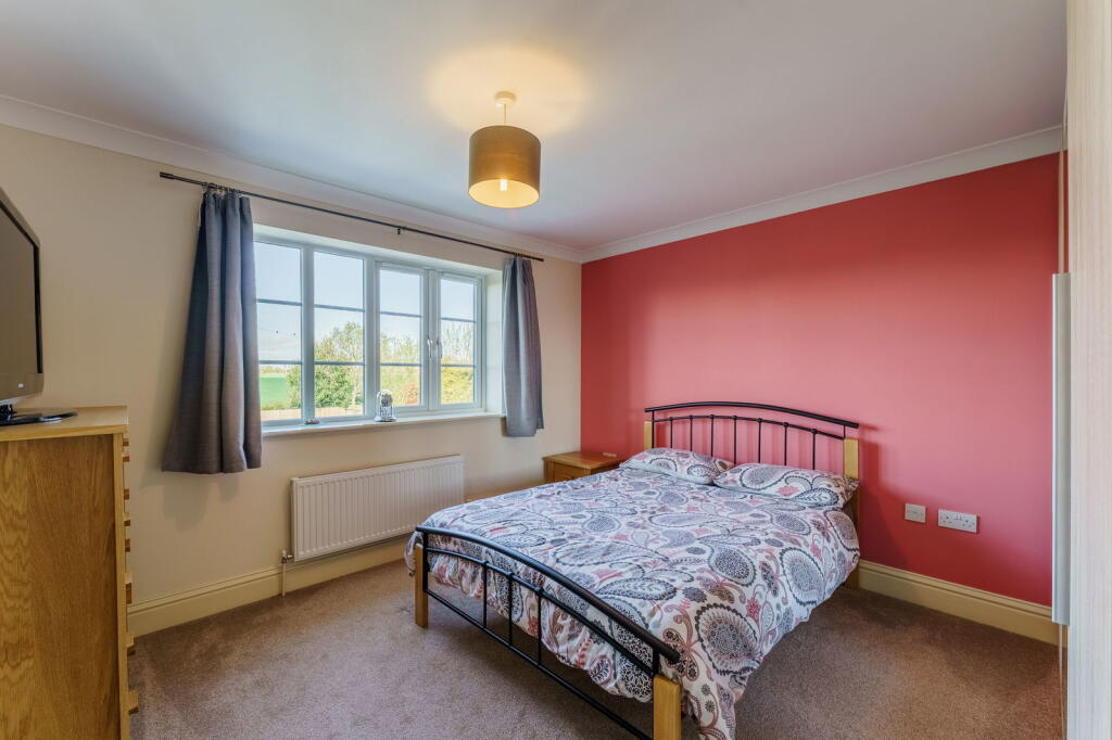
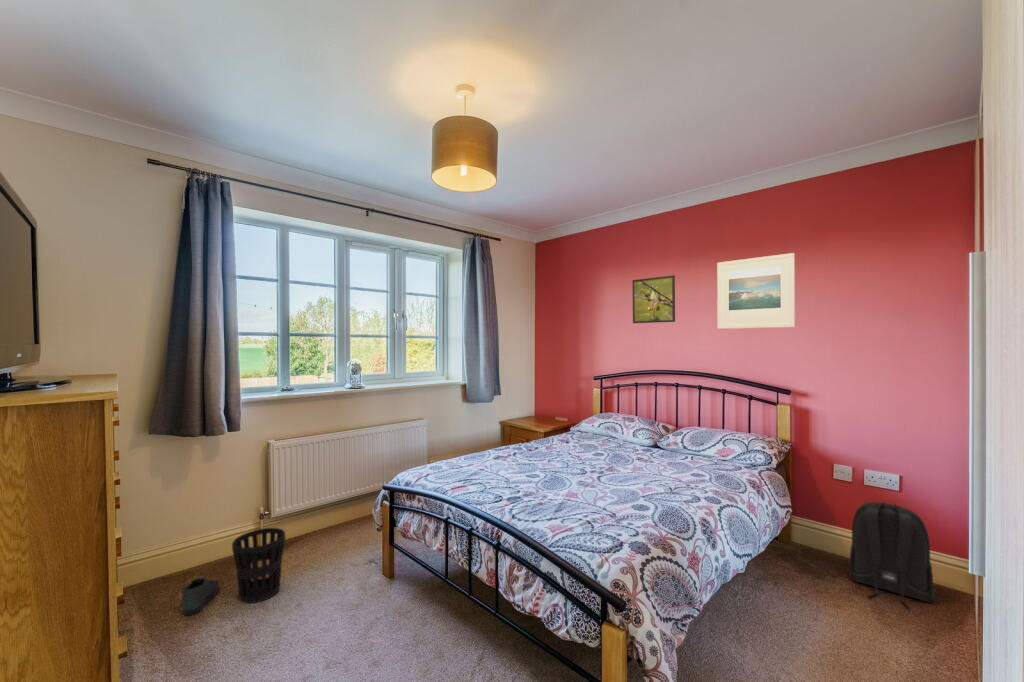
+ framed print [631,274,676,324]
+ shoe [181,576,220,617]
+ wastebasket [231,527,286,604]
+ backpack [848,499,935,611]
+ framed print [716,252,796,330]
